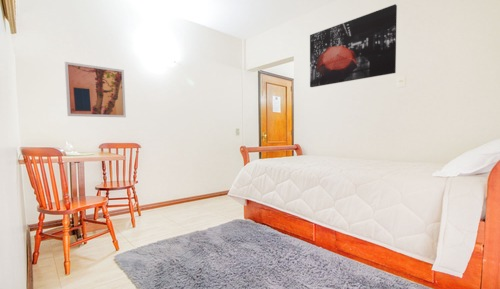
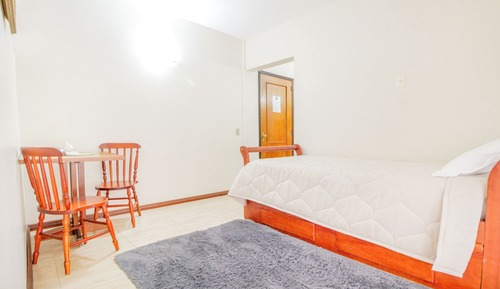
- wall art [309,3,398,88]
- wall art [64,61,127,118]
